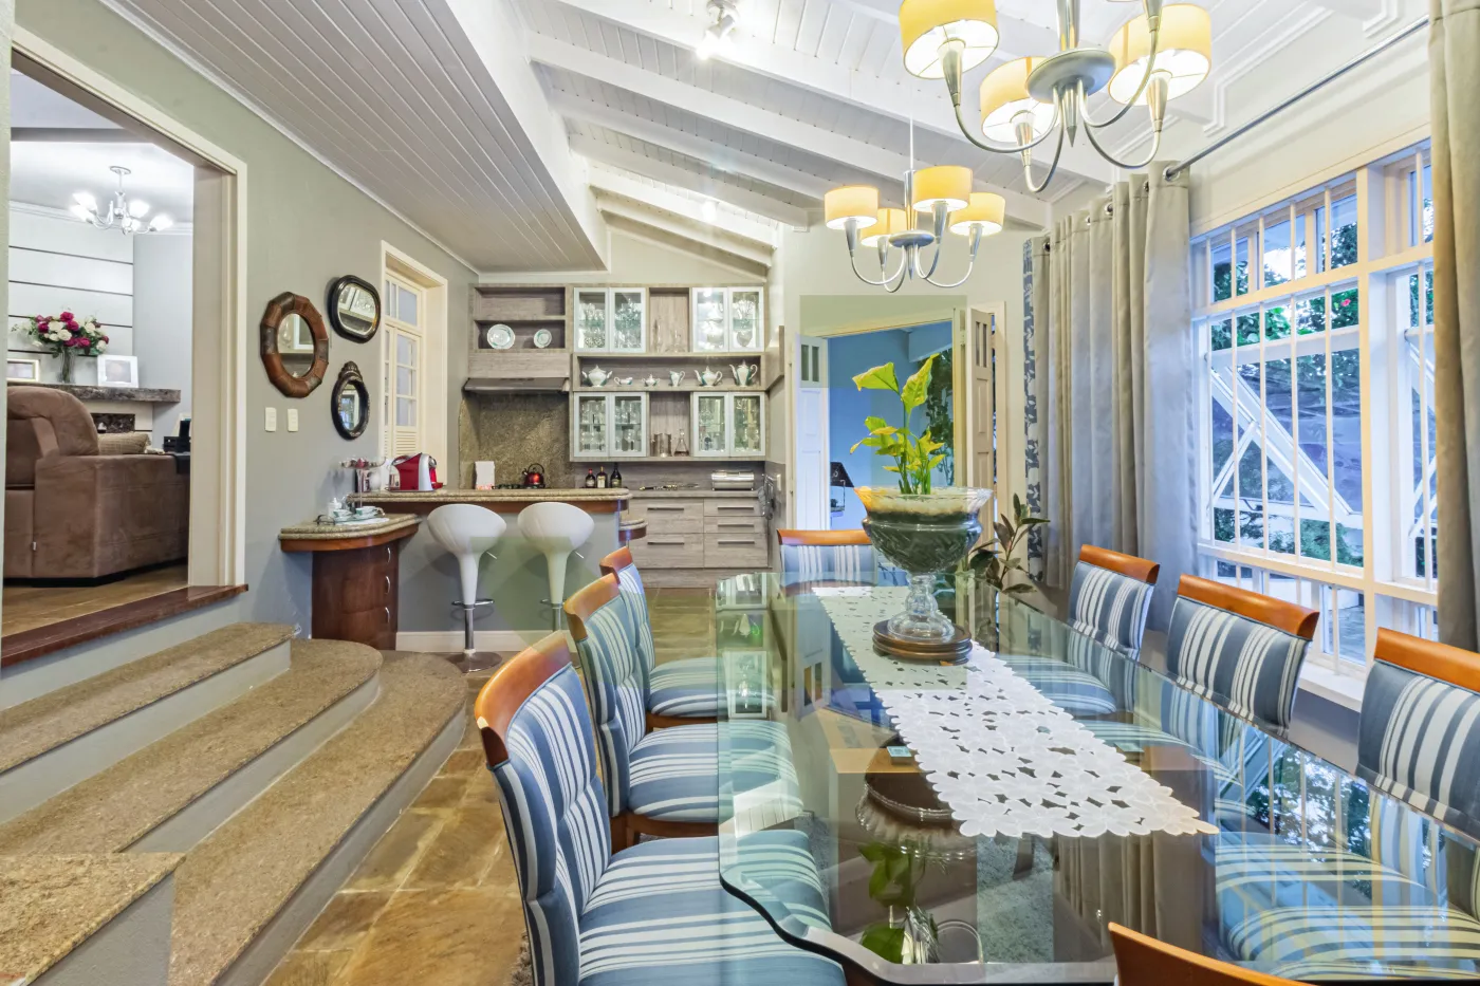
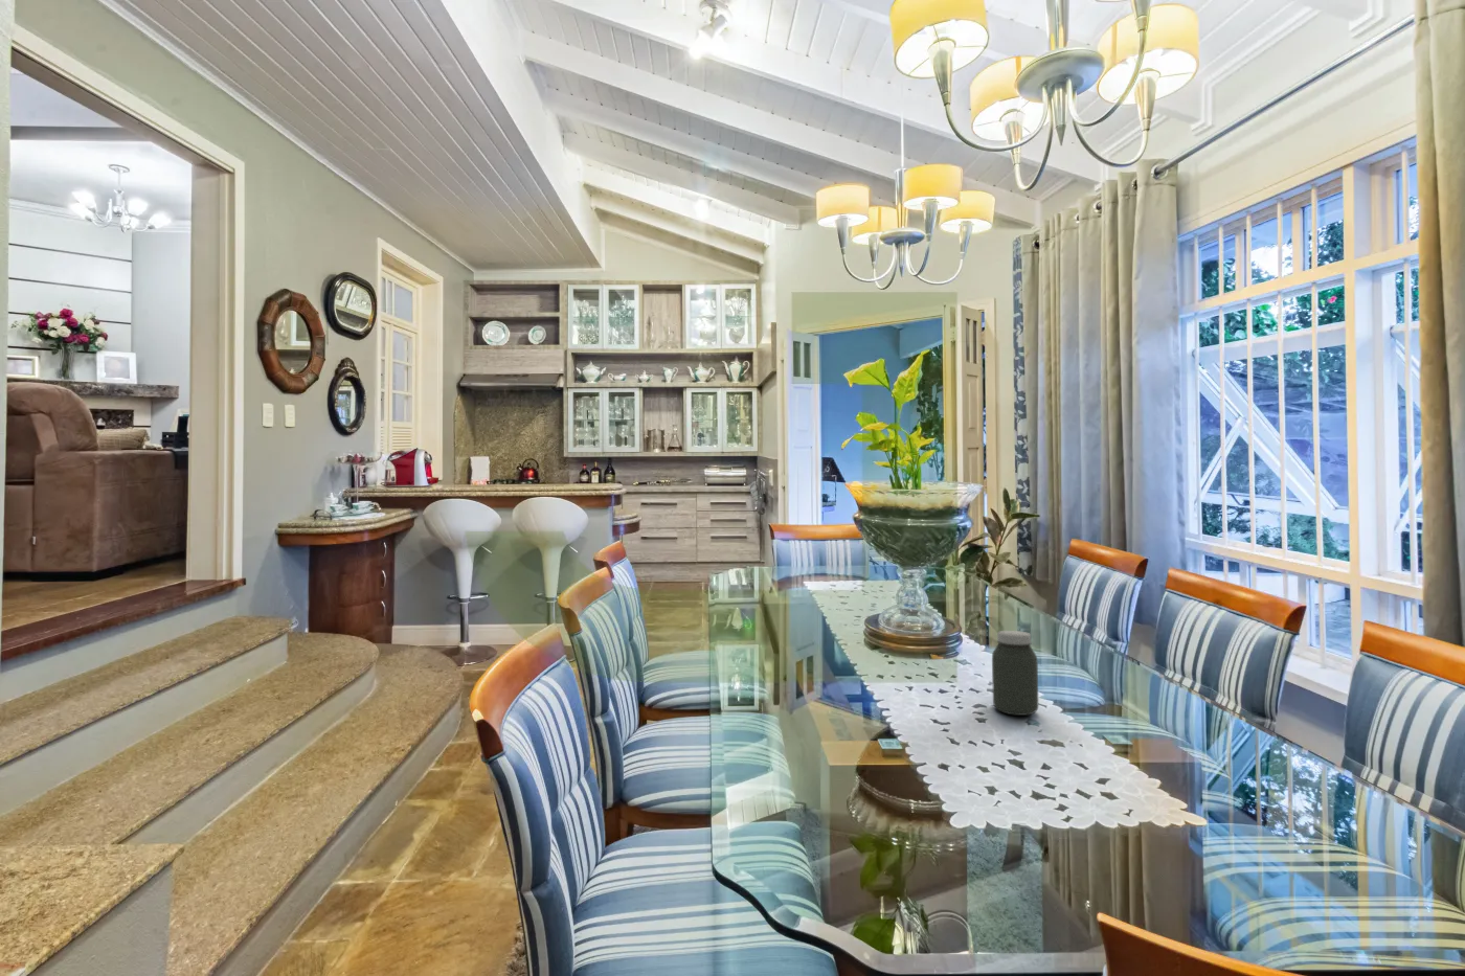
+ jar [991,630,1039,717]
